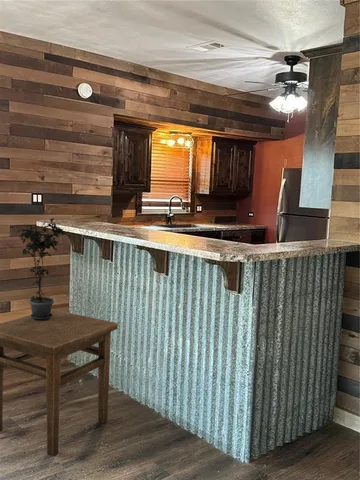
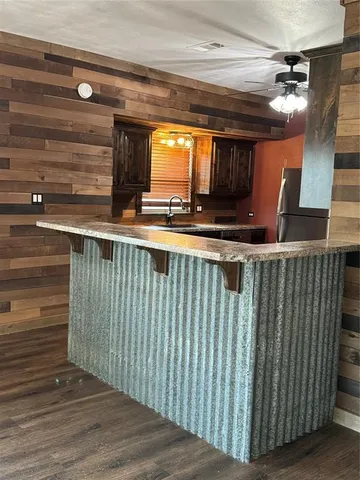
- potted plant [16,218,66,320]
- side table [0,308,119,457]
